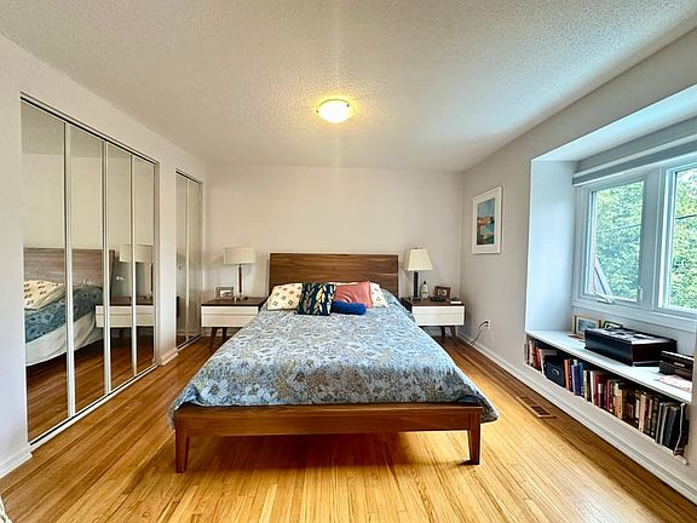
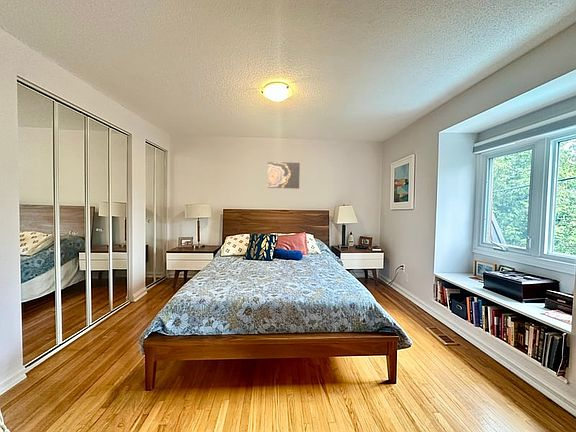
+ wall art [266,161,301,190]
